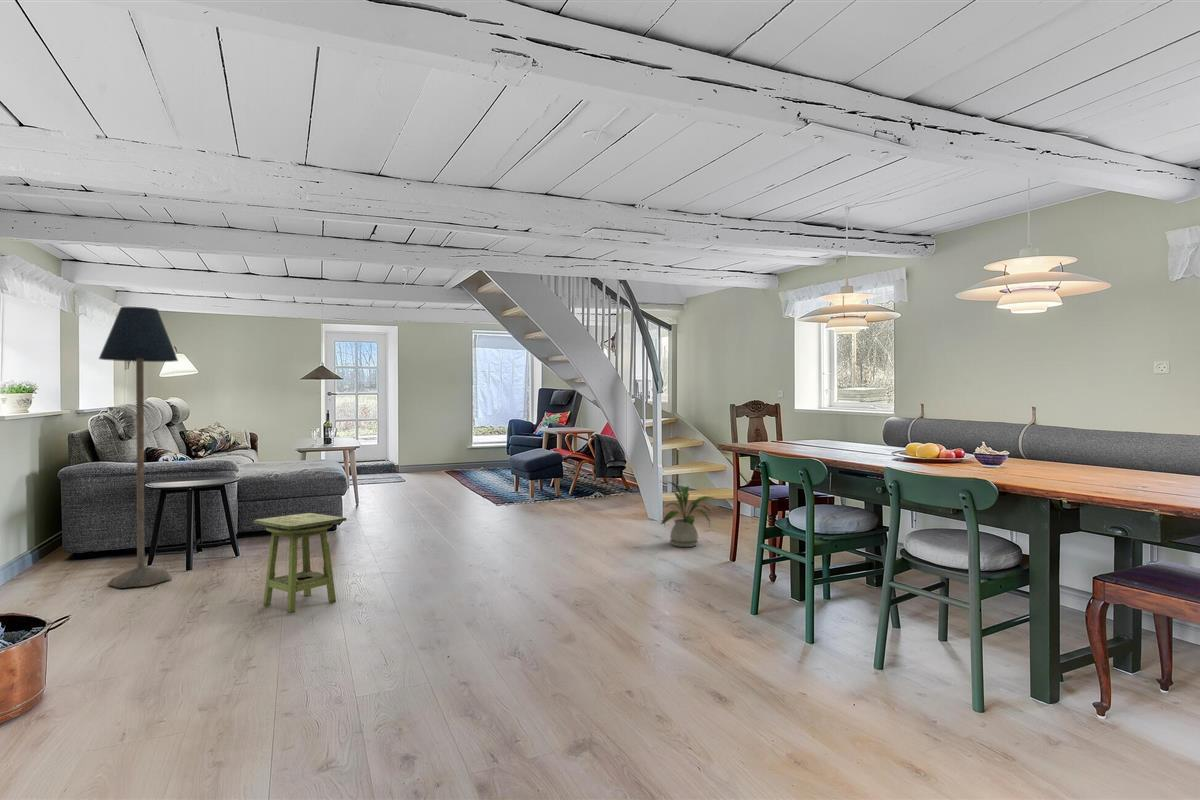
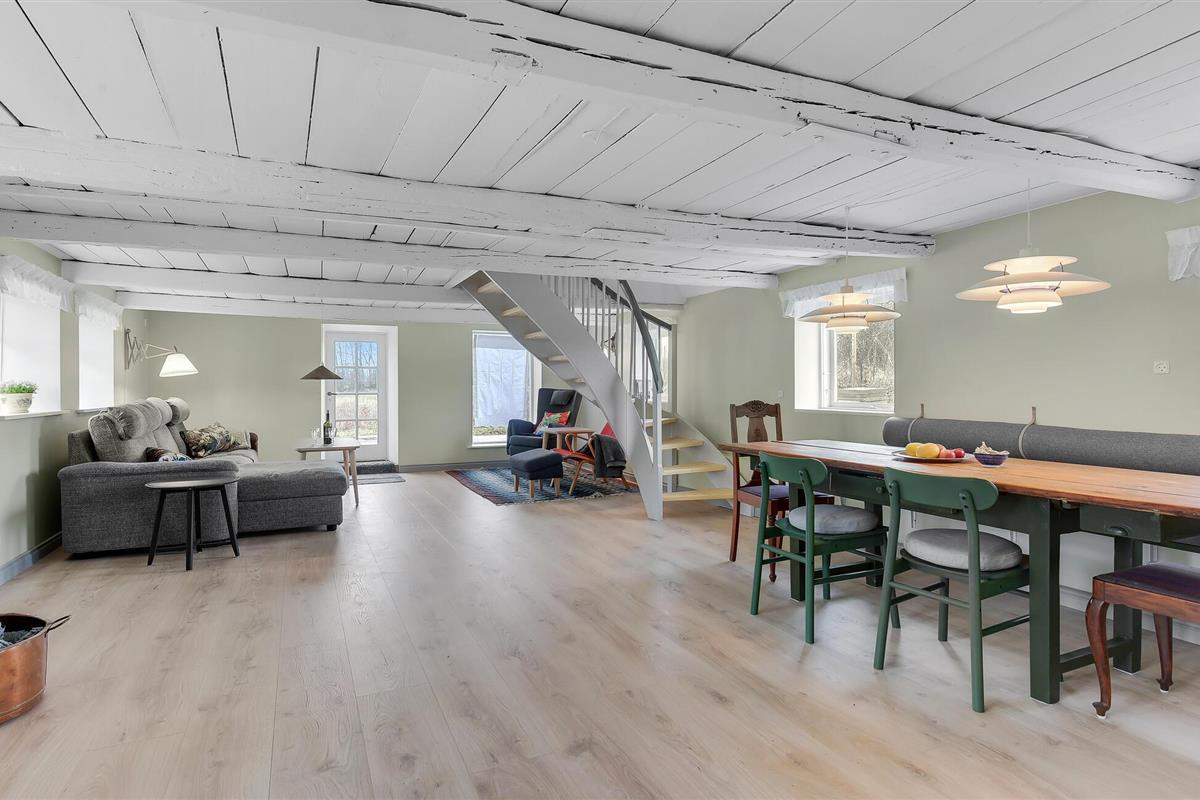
- floor lamp [98,306,179,589]
- house plant [660,480,721,548]
- side table [253,512,347,615]
